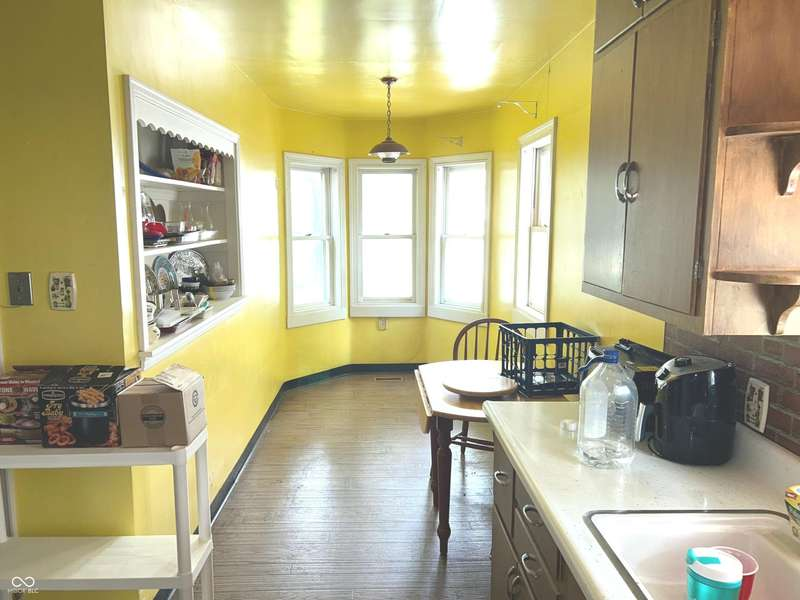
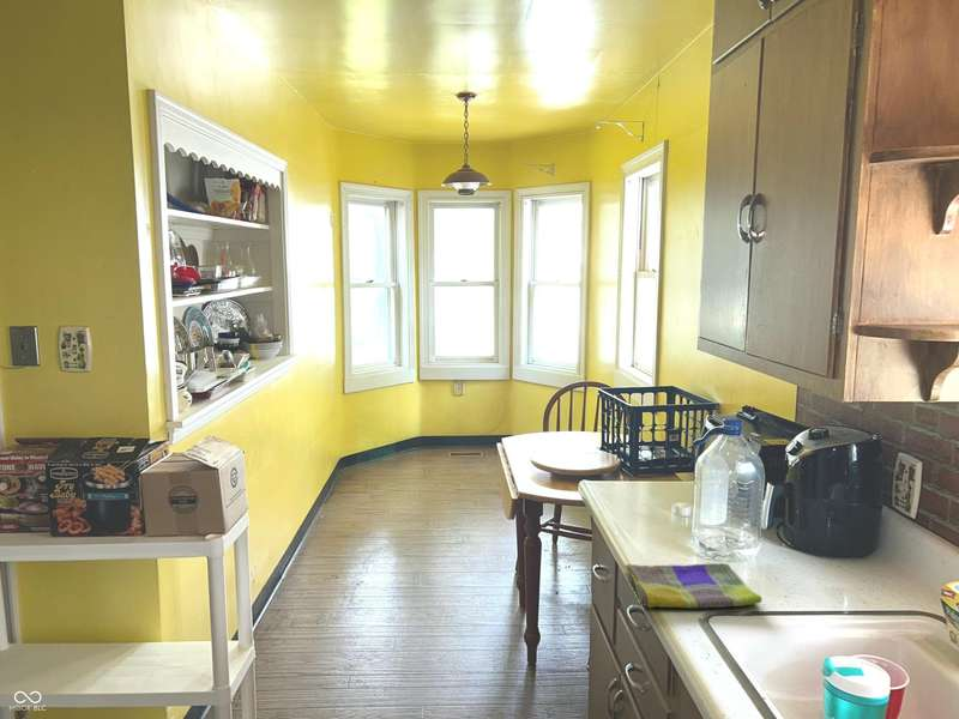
+ dish towel [622,562,762,609]
